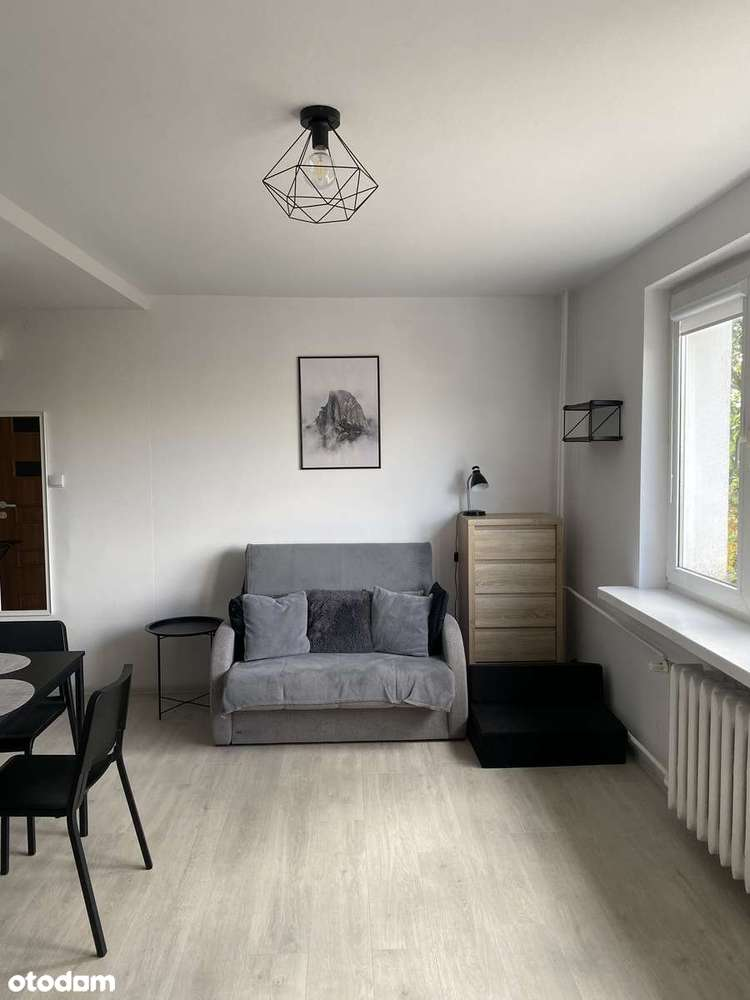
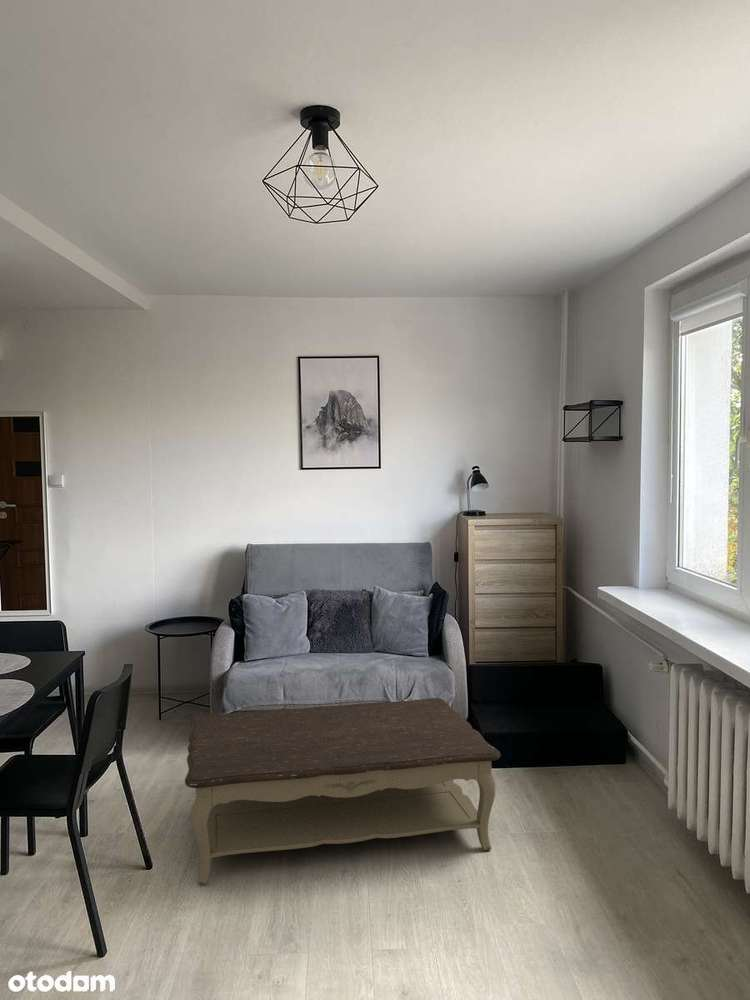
+ coffee table [184,697,501,885]
